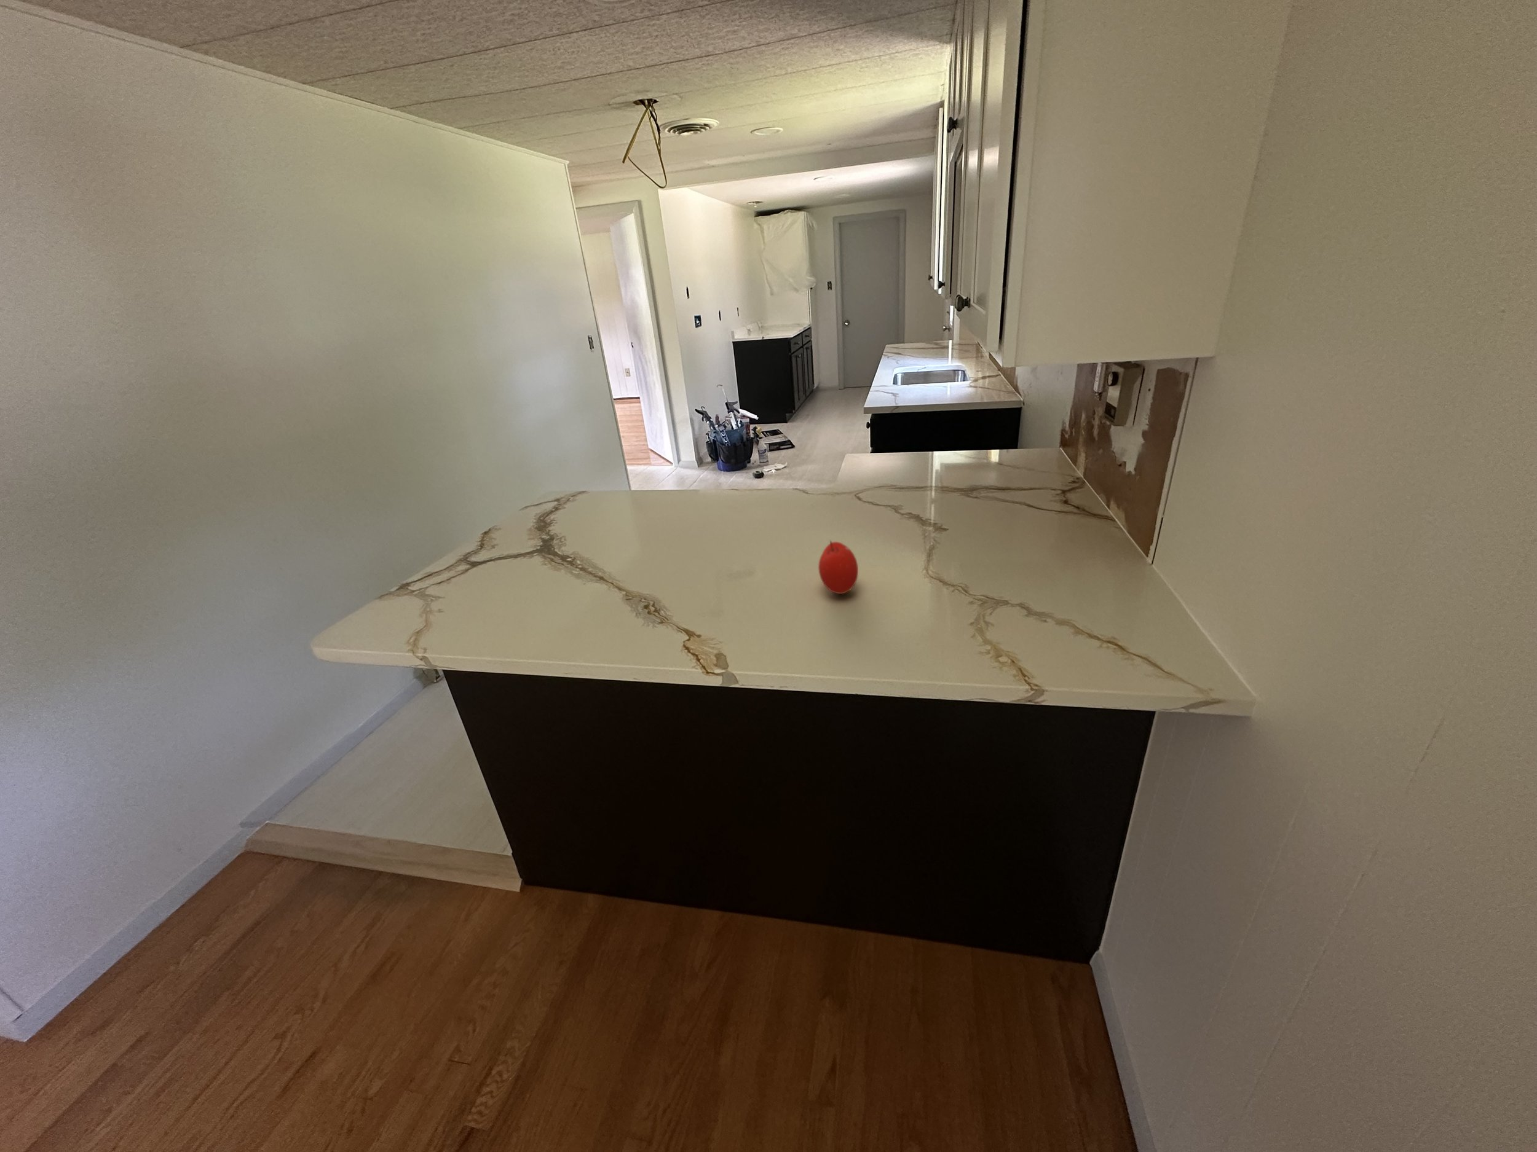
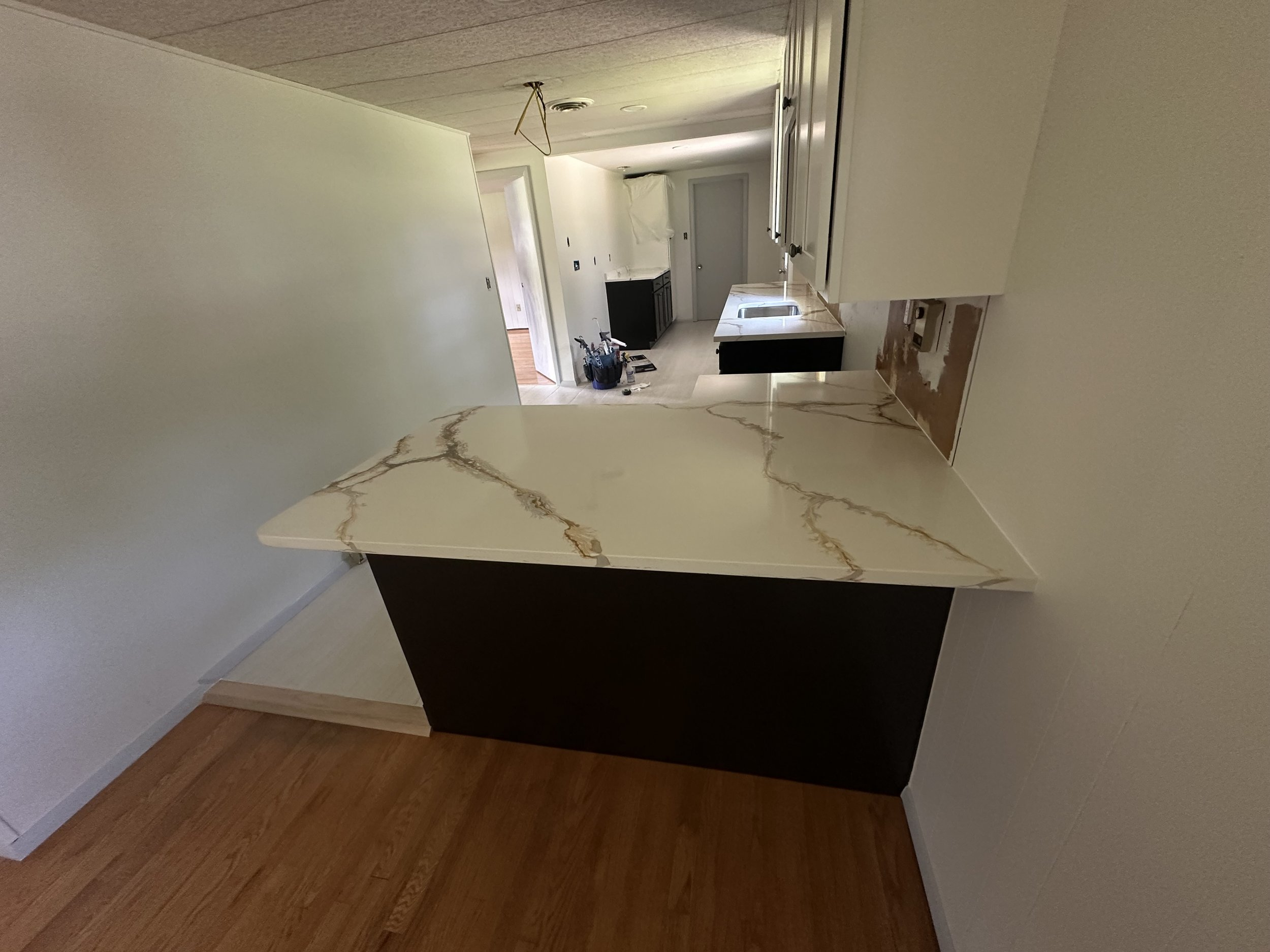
- fruit [818,540,859,594]
